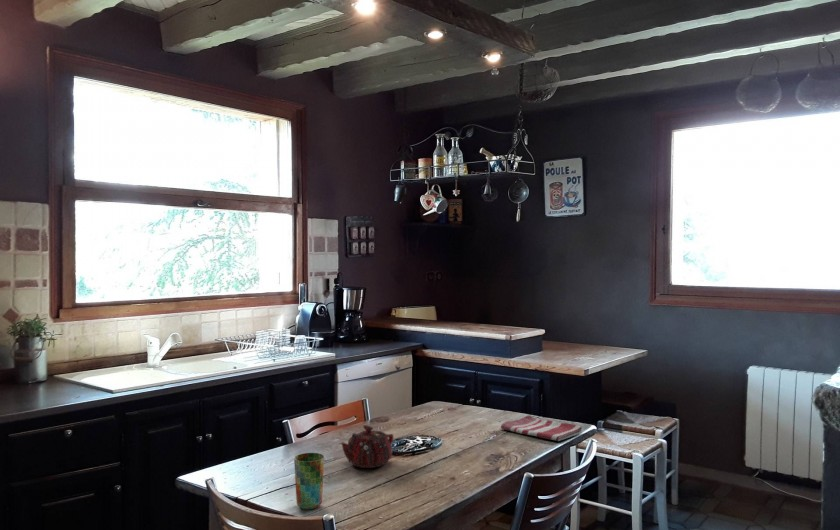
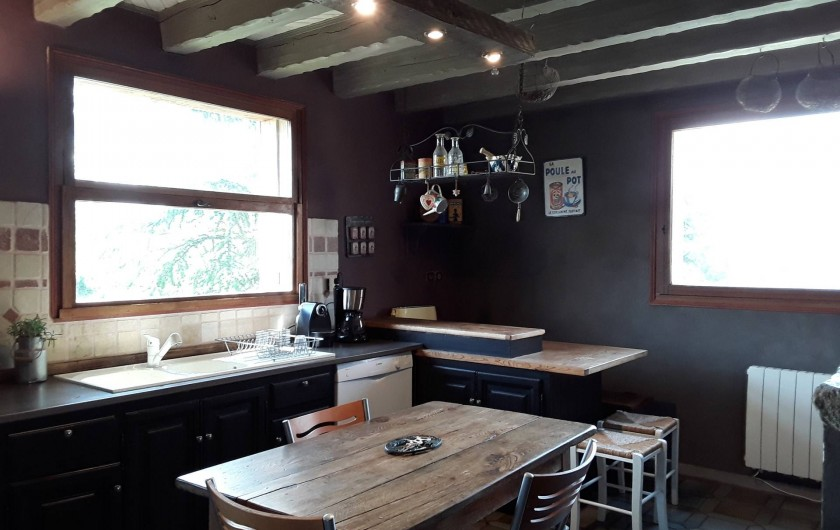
- dish towel [500,414,583,442]
- teapot [338,424,394,469]
- cup [293,452,325,510]
